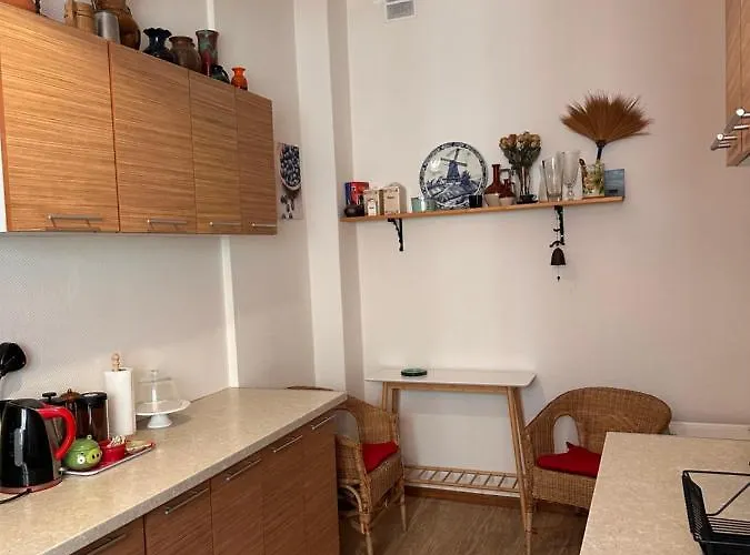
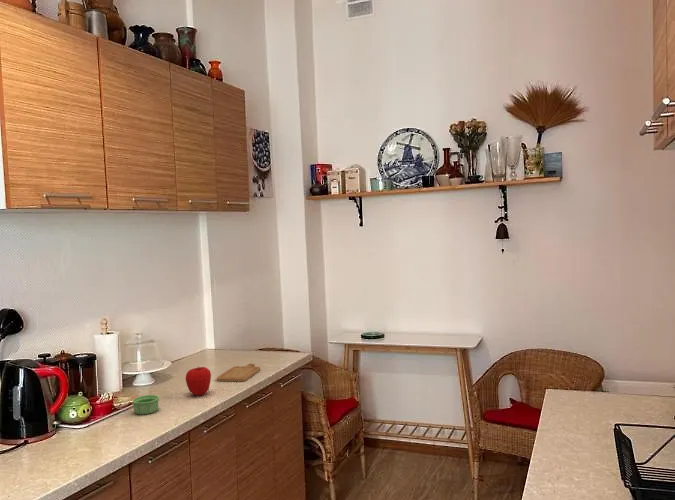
+ chopping board [216,363,261,383]
+ ramekin [131,394,160,415]
+ apple [185,366,212,396]
